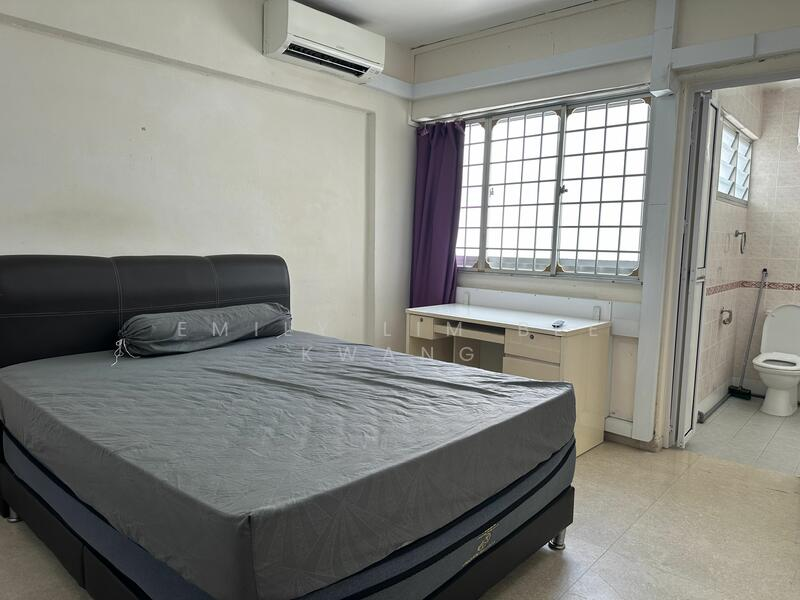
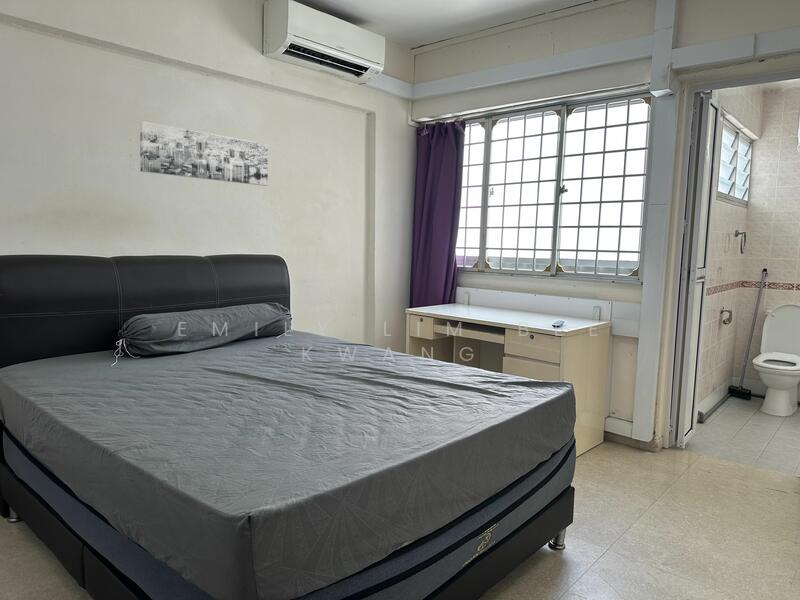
+ wall art [139,120,269,187]
